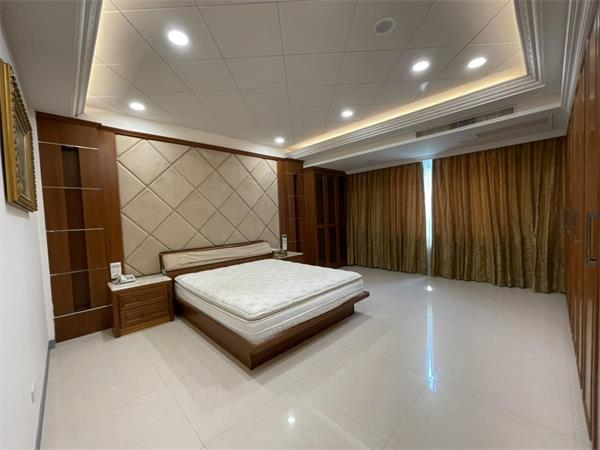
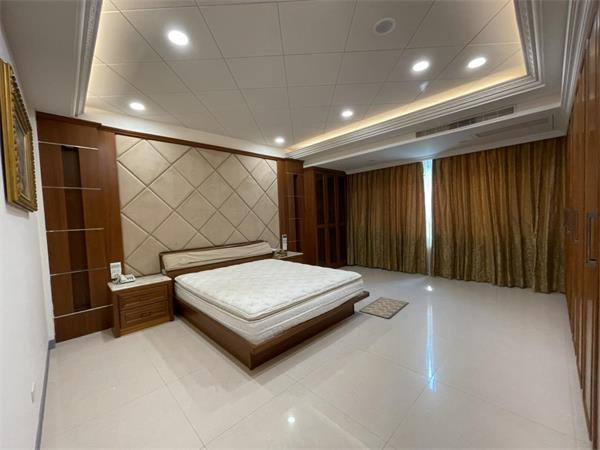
+ bath mat [358,296,409,319]
